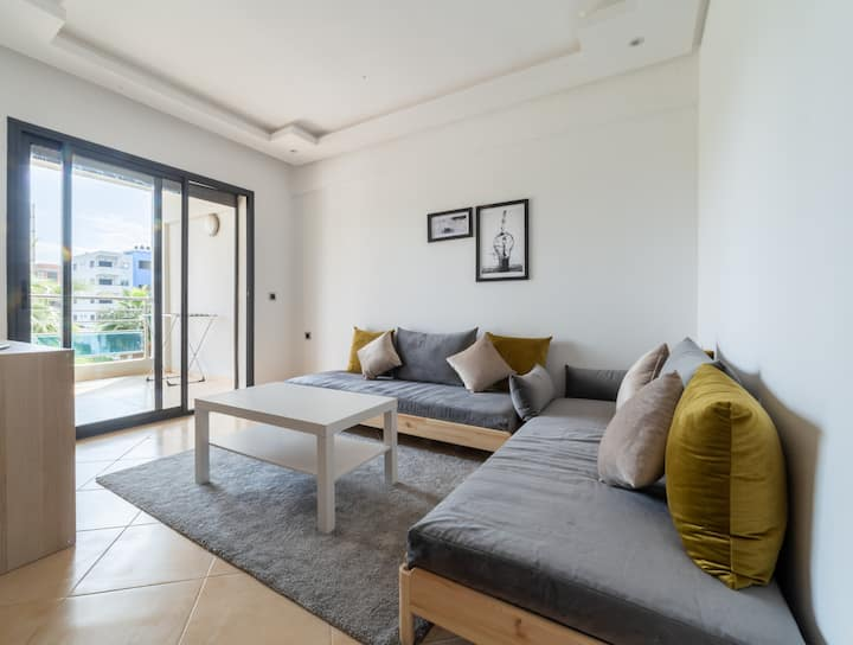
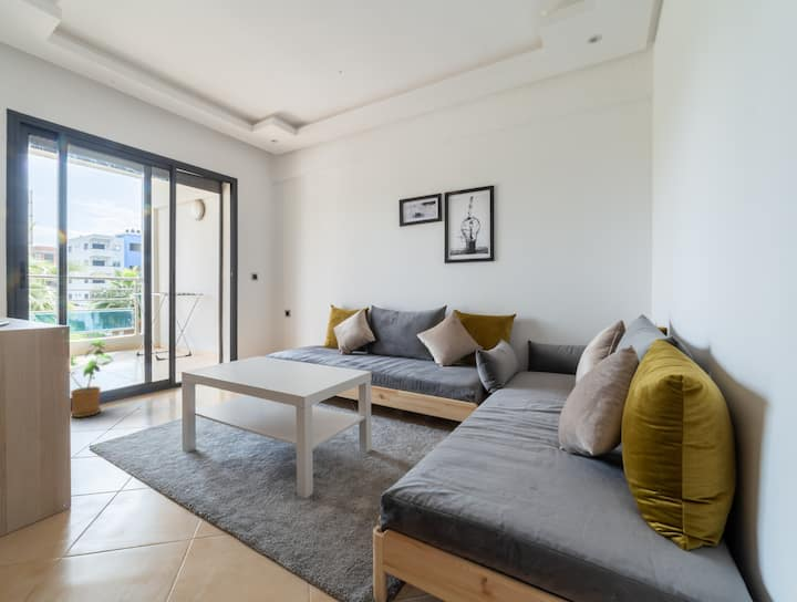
+ house plant [70,340,114,418]
